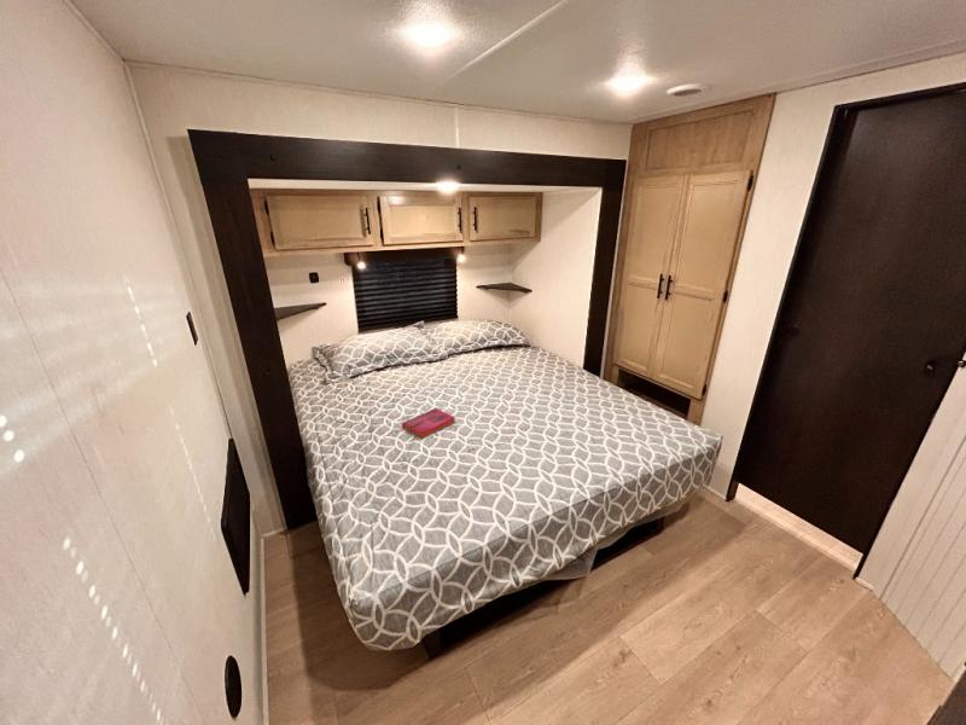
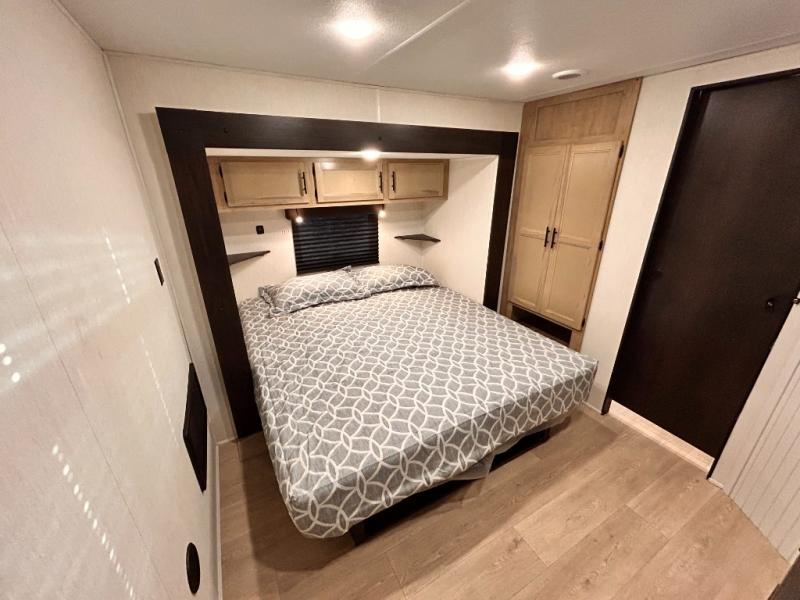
- hardback book [401,407,456,440]
